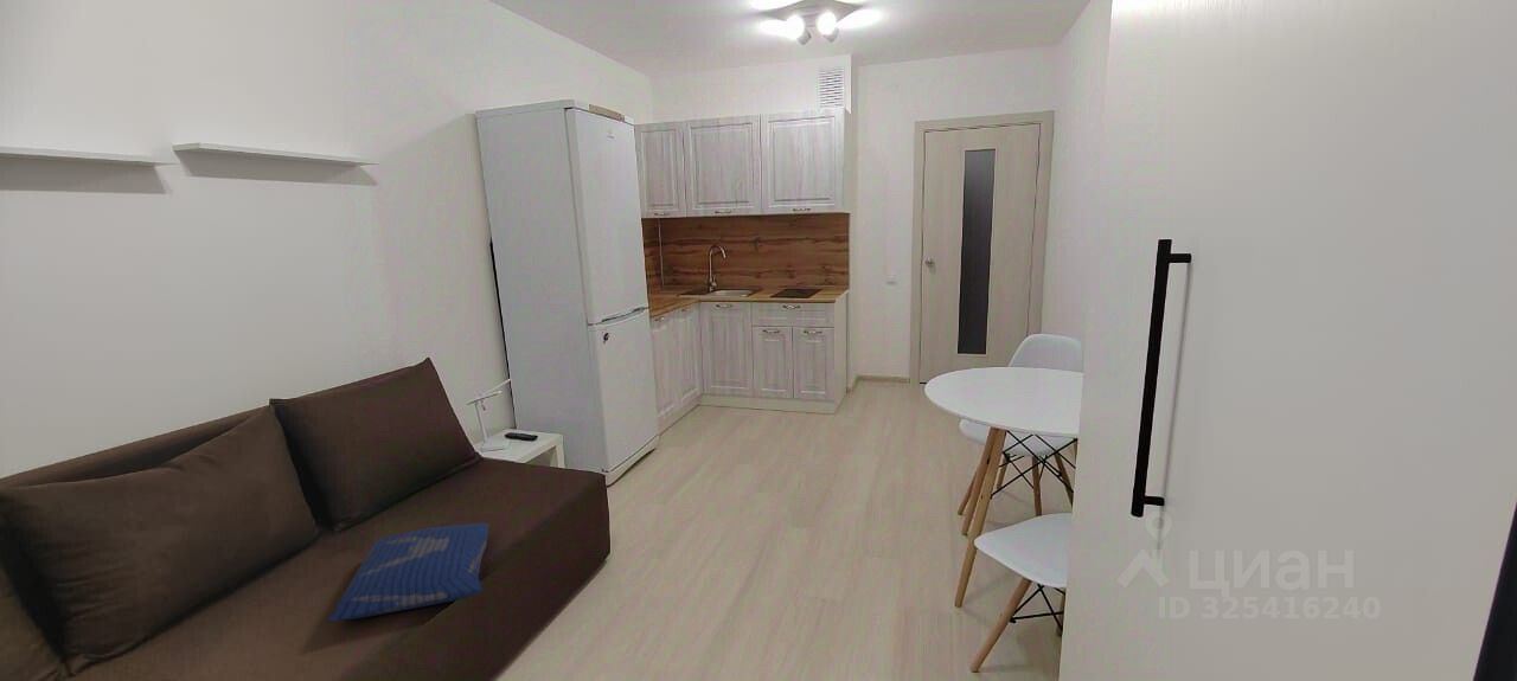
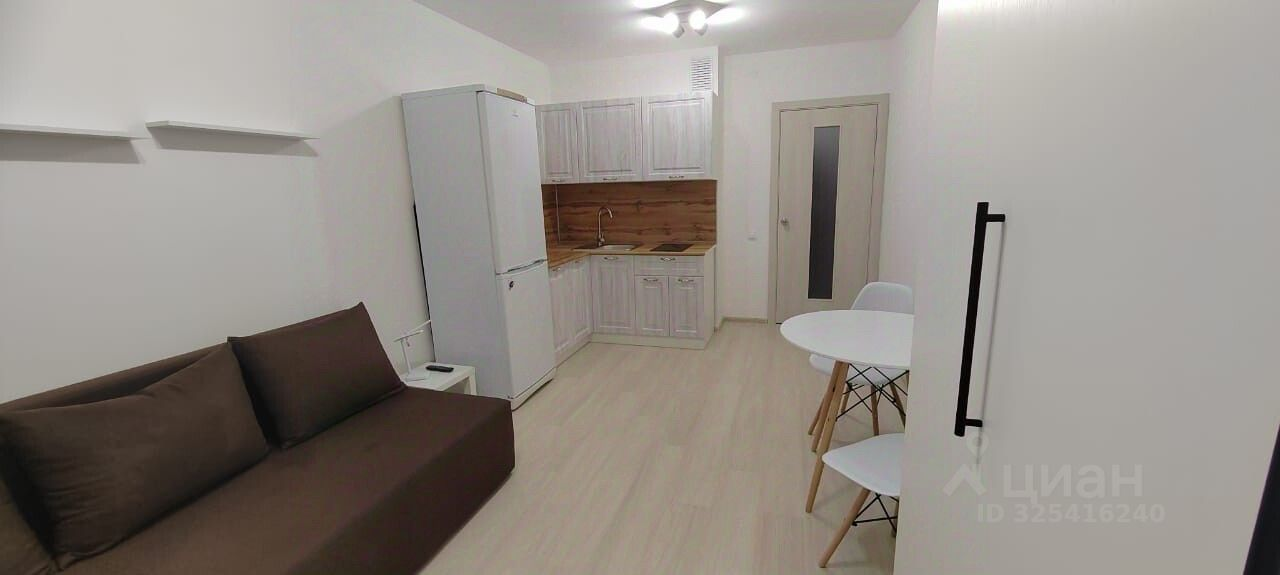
- cushion [326,522,491,624]
